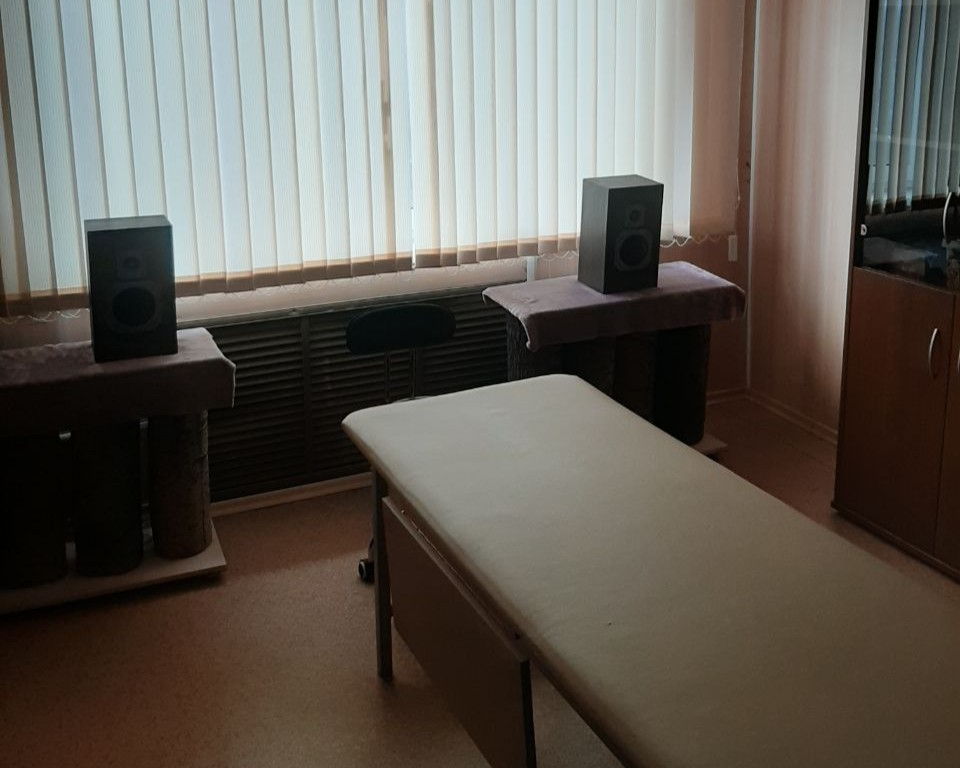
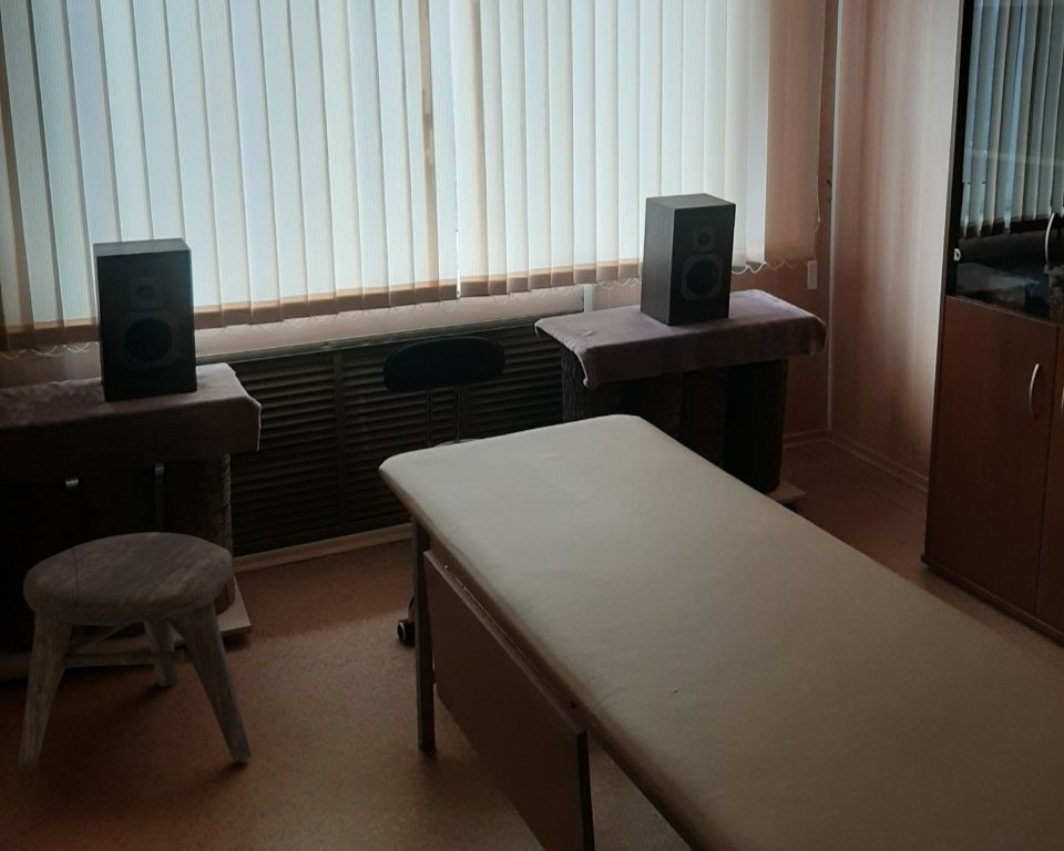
+ stool [17,531,253,772]
